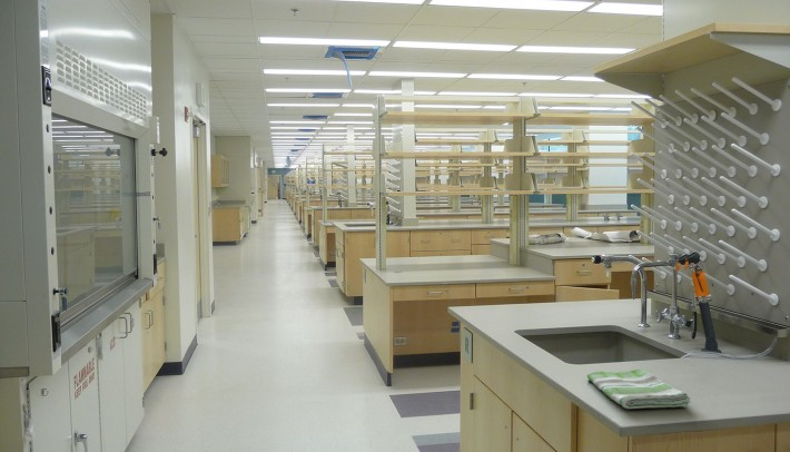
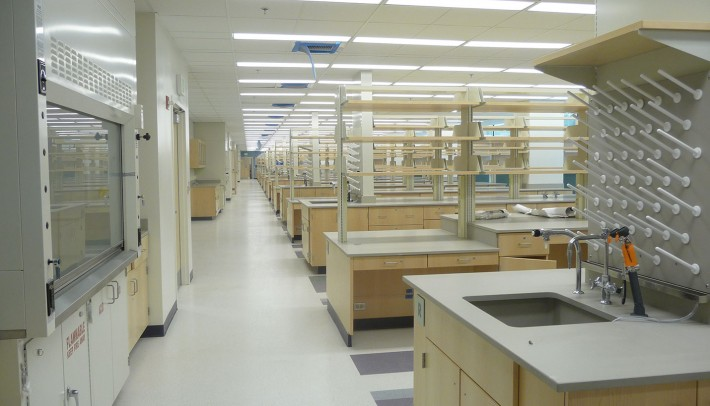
- dish towel [586,369,692,410]
